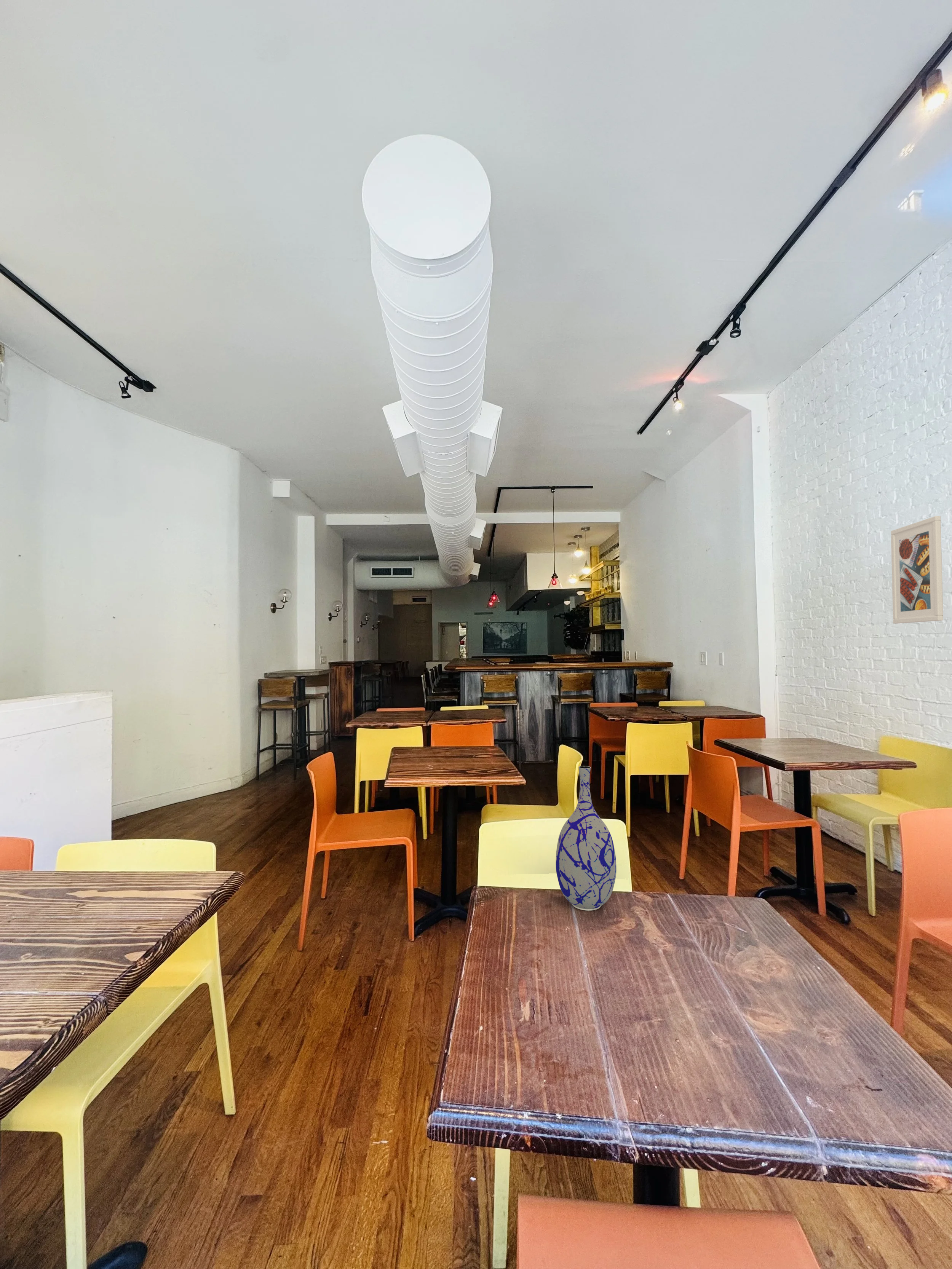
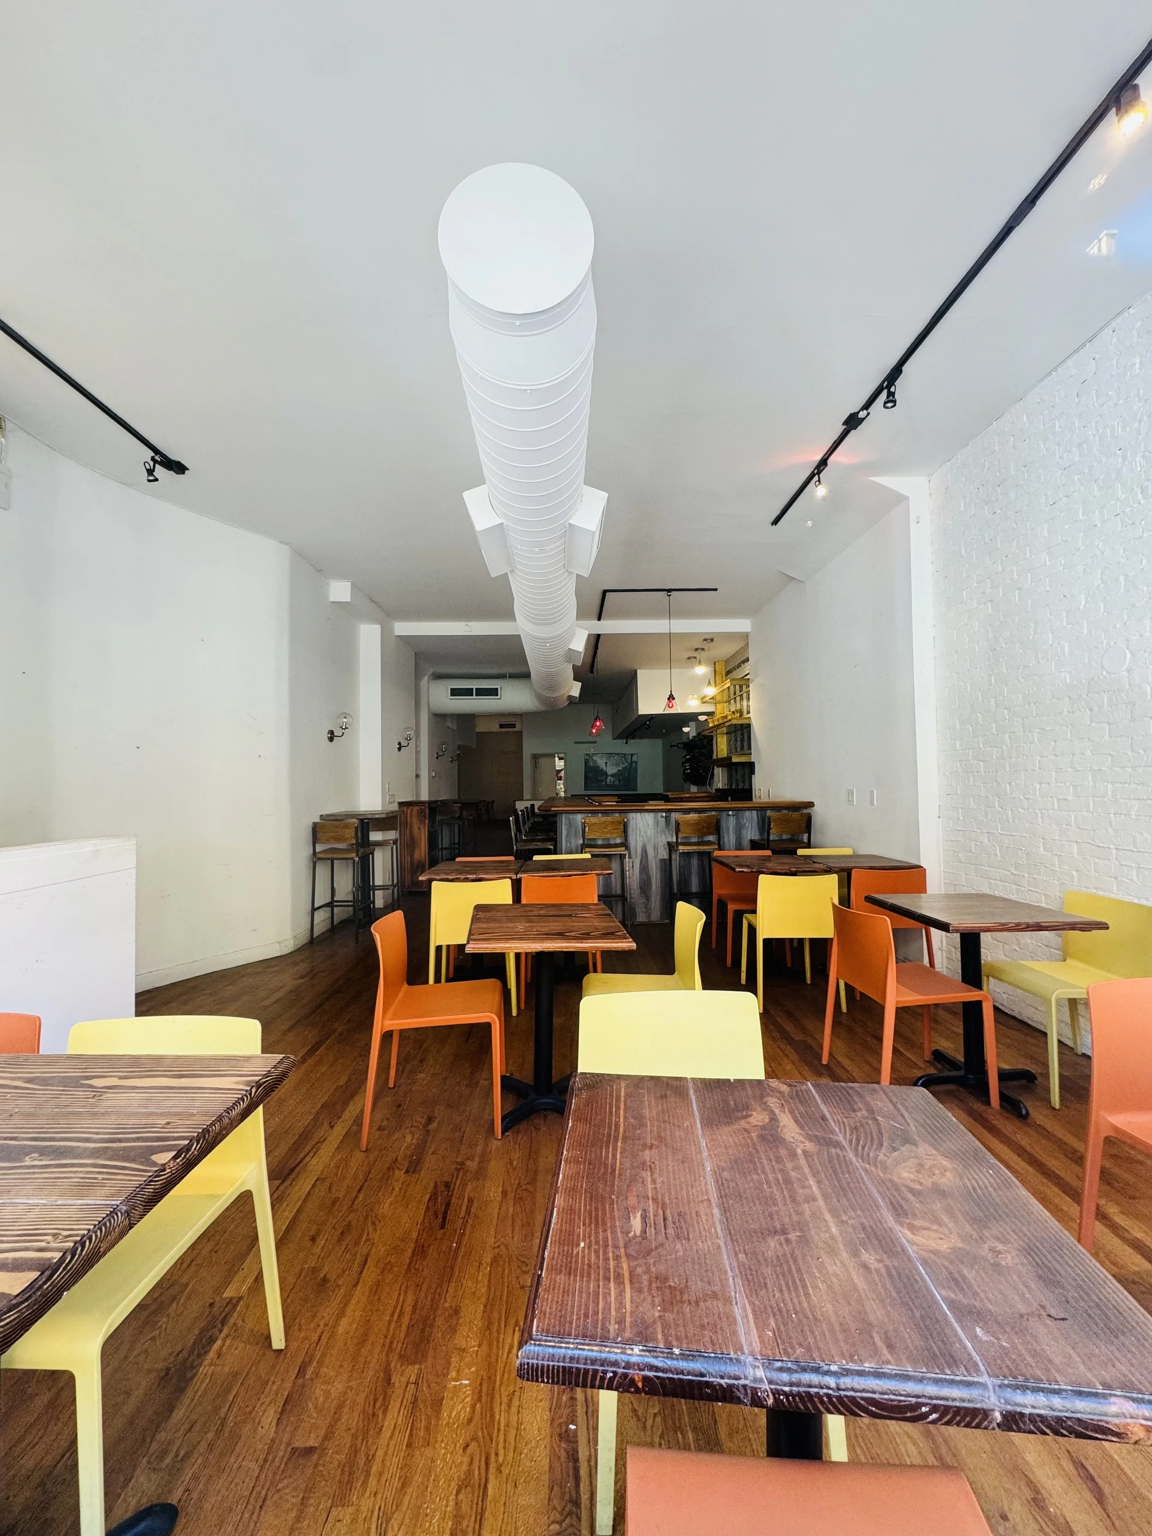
- vase [555,766,617,911]
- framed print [890,516,944,624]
